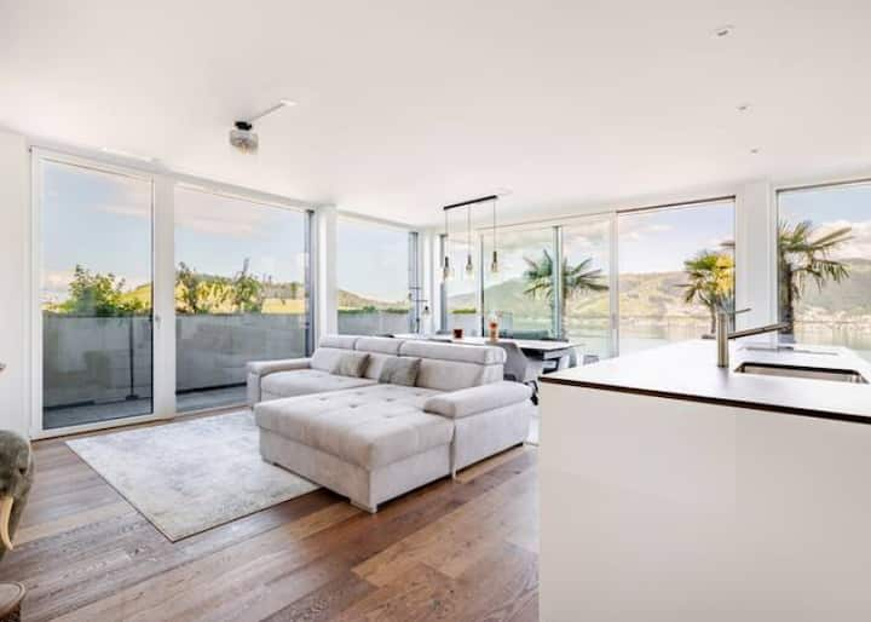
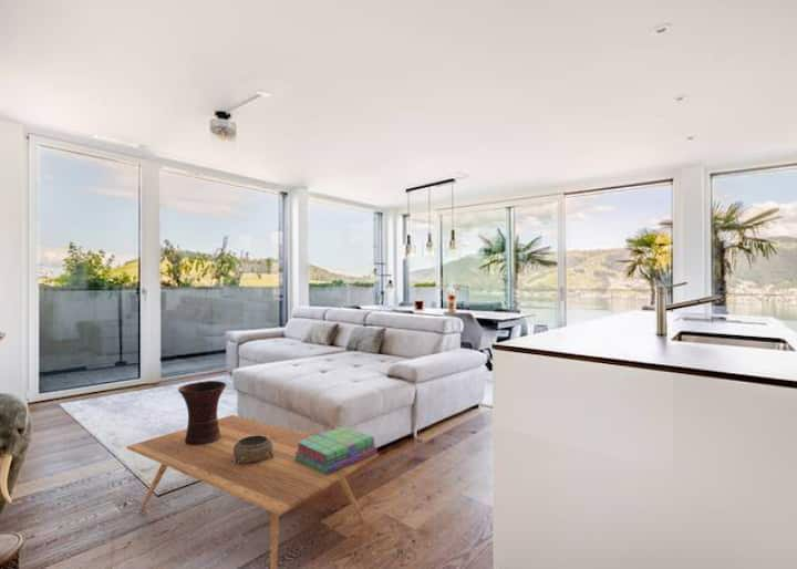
+ decorative bowl [234,435,275,465]
+ coffee table [125,414,380,569]
+ vase [177,380,228,445]
+ stack of books [294,425,379,475]
